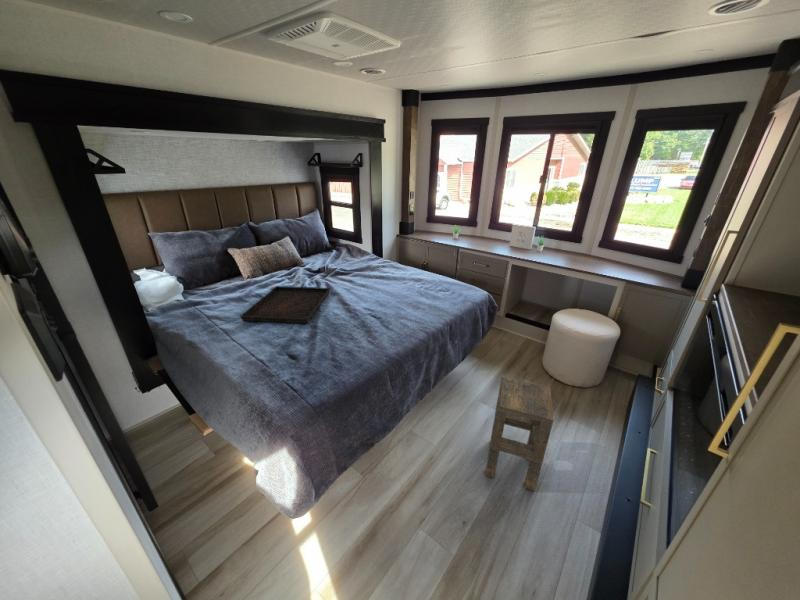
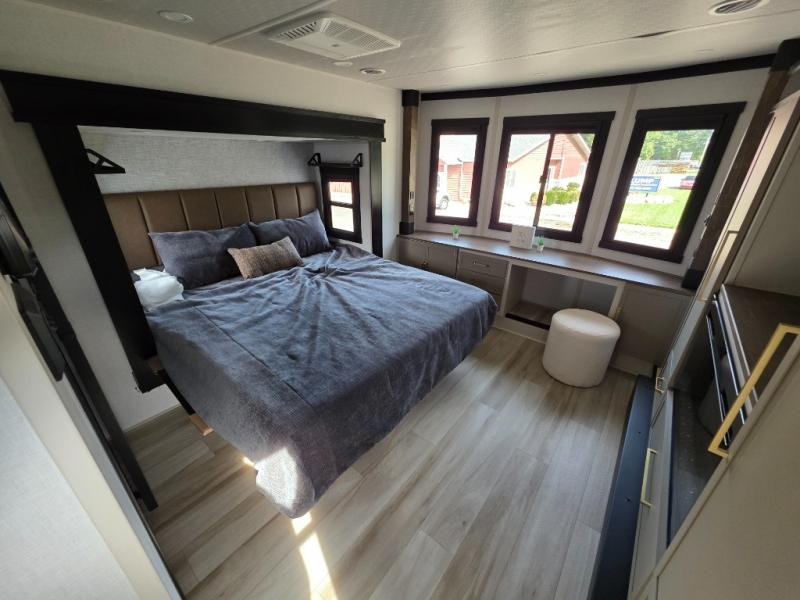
- serving tray [239,285,331,324]
- side table [484,376,555,492]
